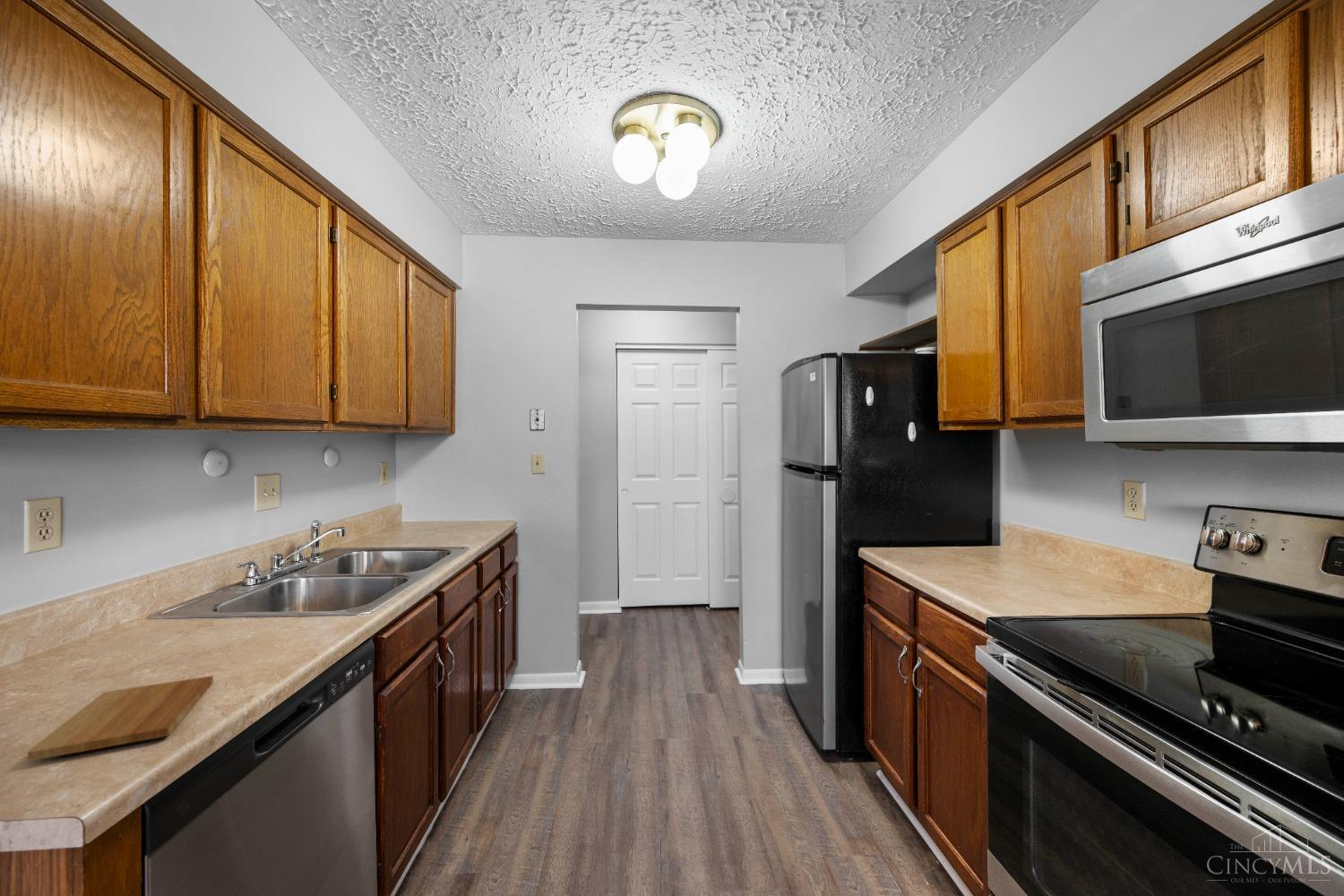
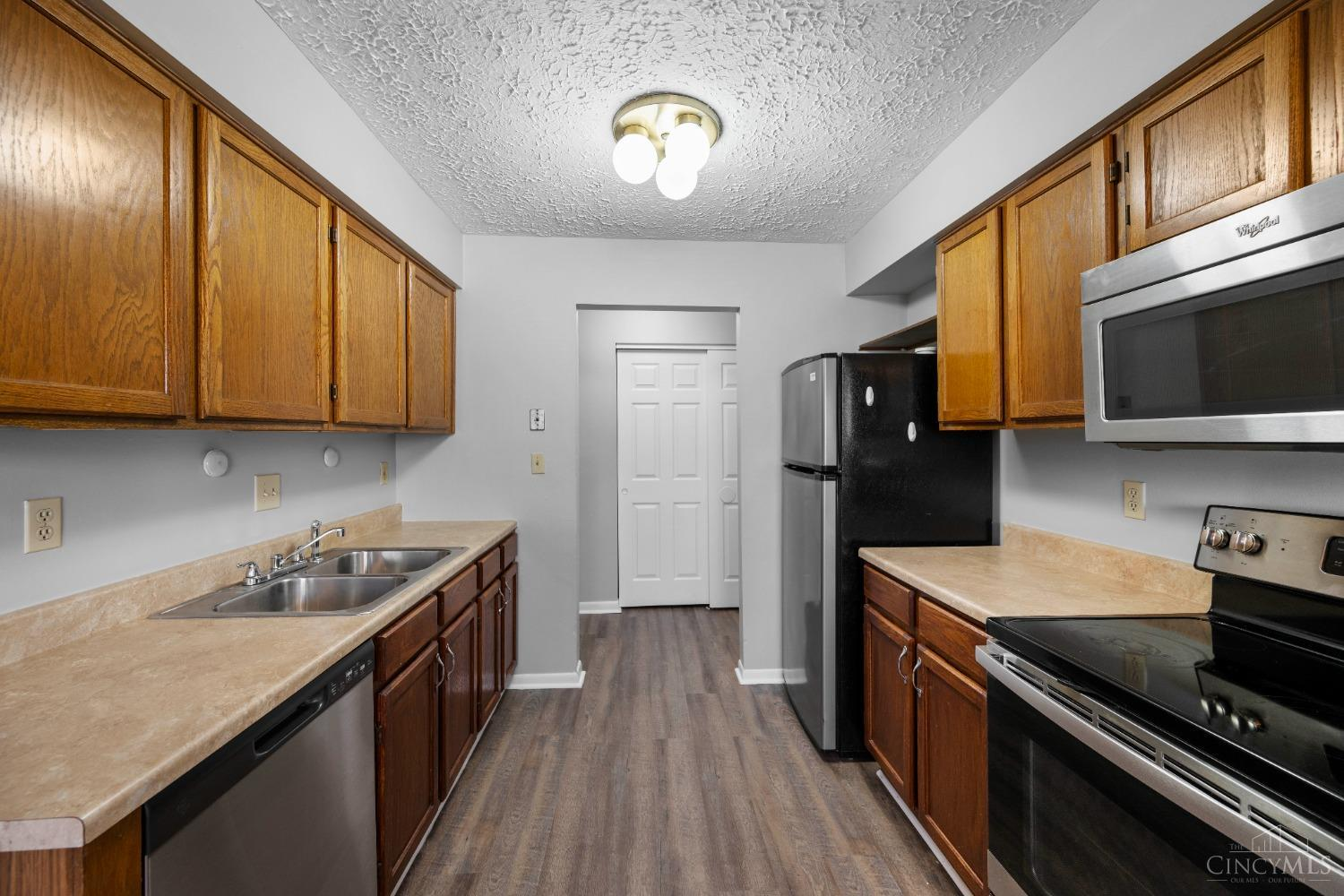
- cutting board [27,675,214,762]
